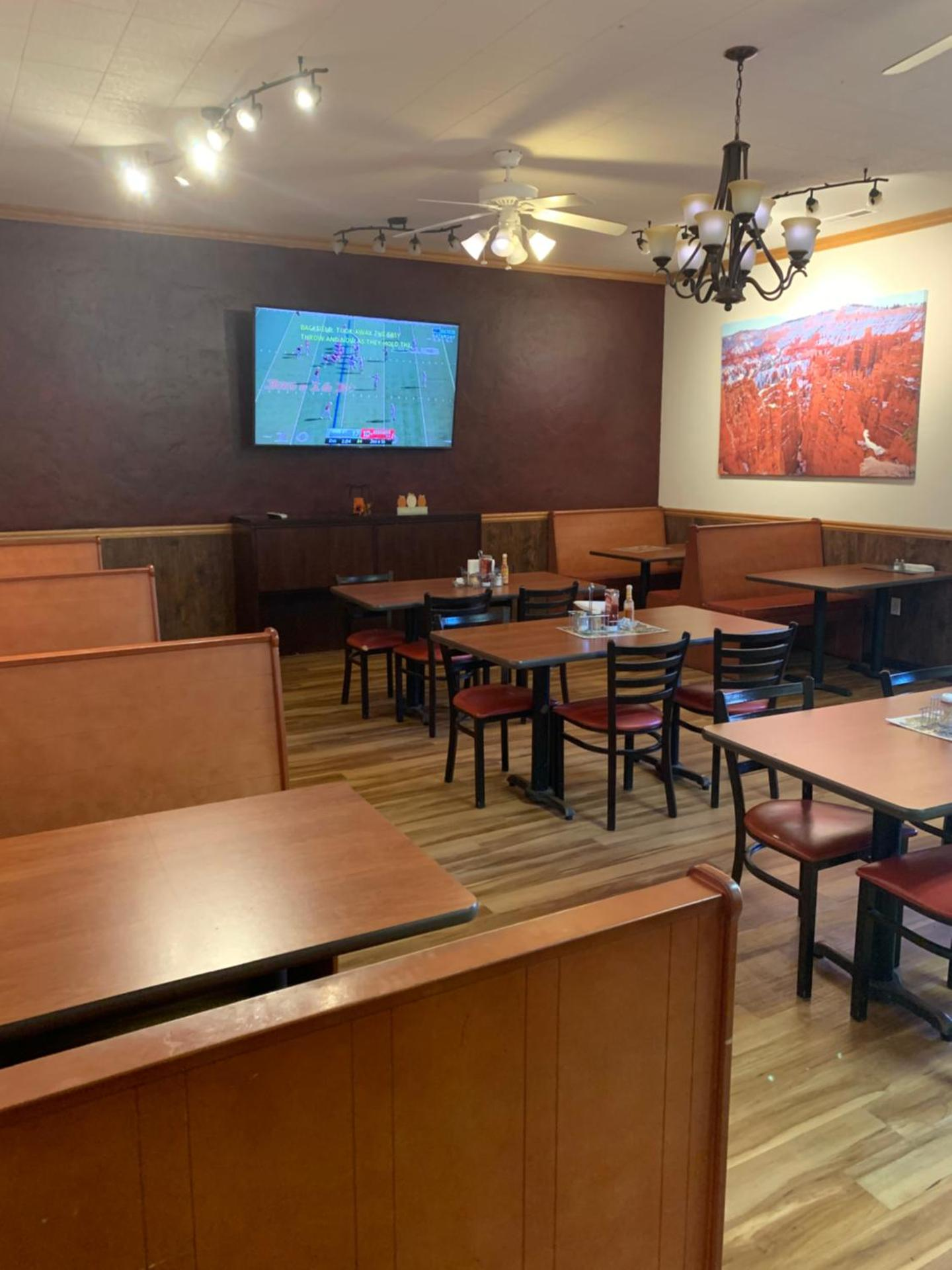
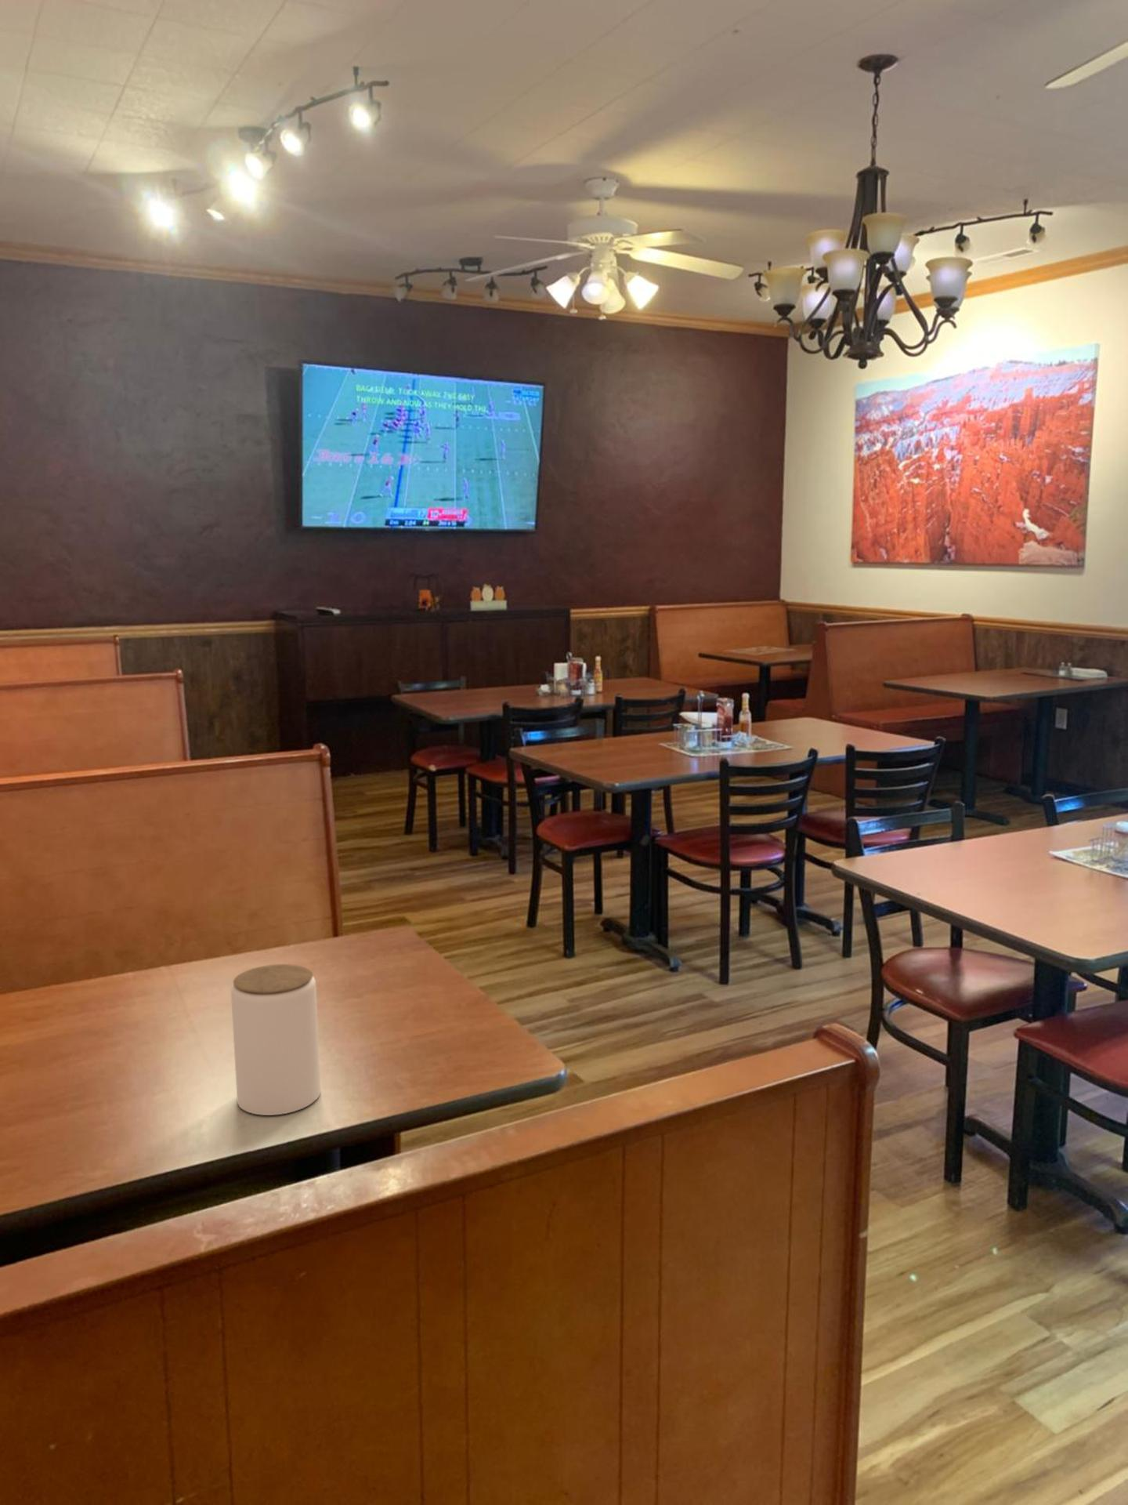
+ jar [230,963,321,1116]
